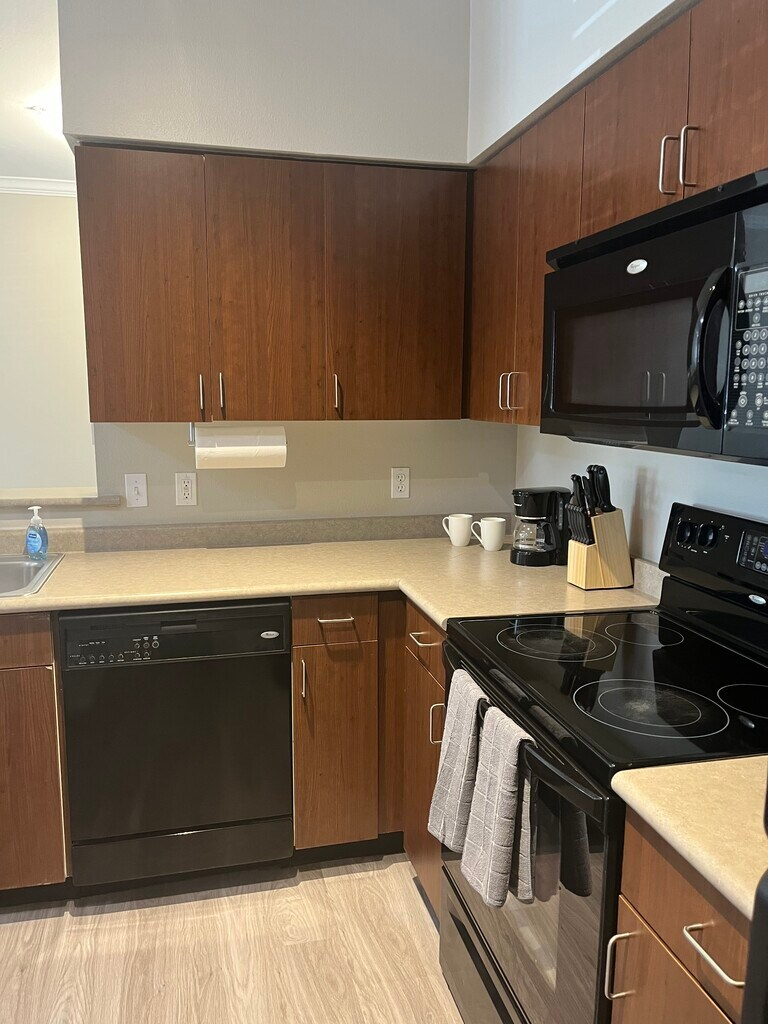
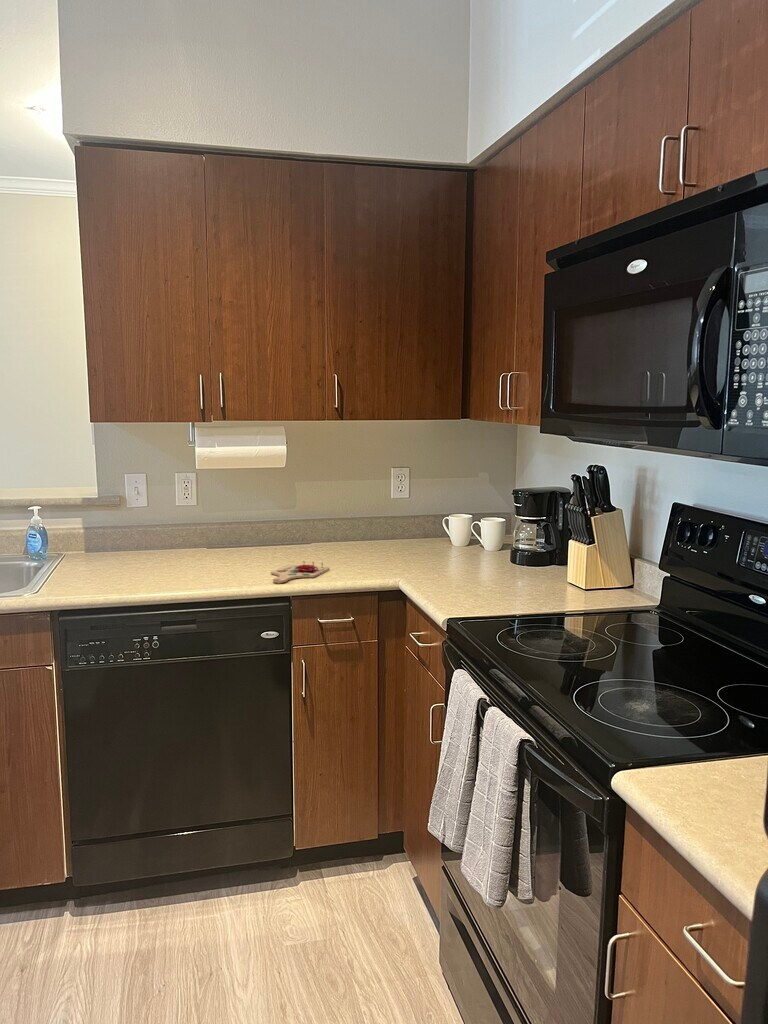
+ cutting board [270,560,330,584]
